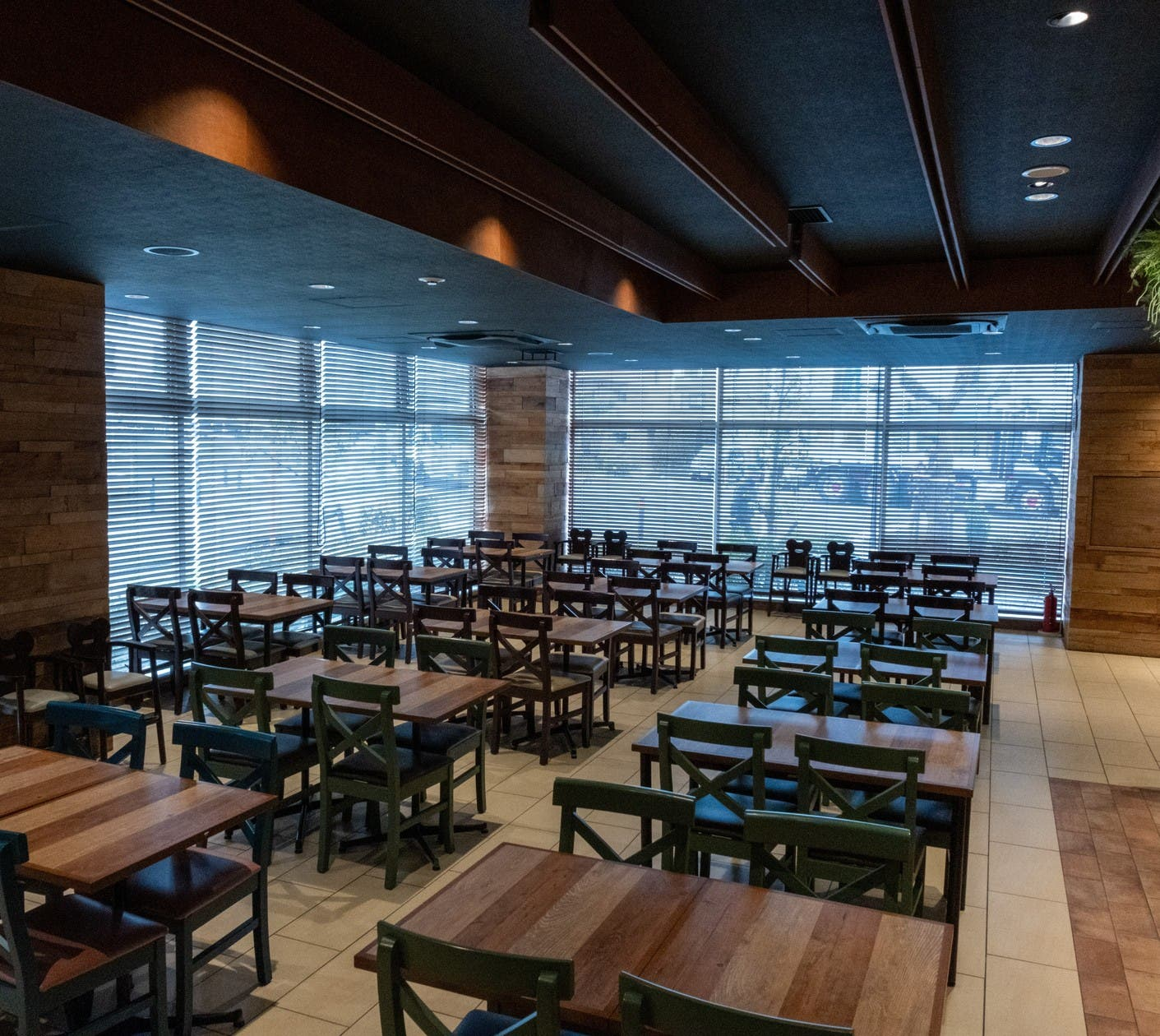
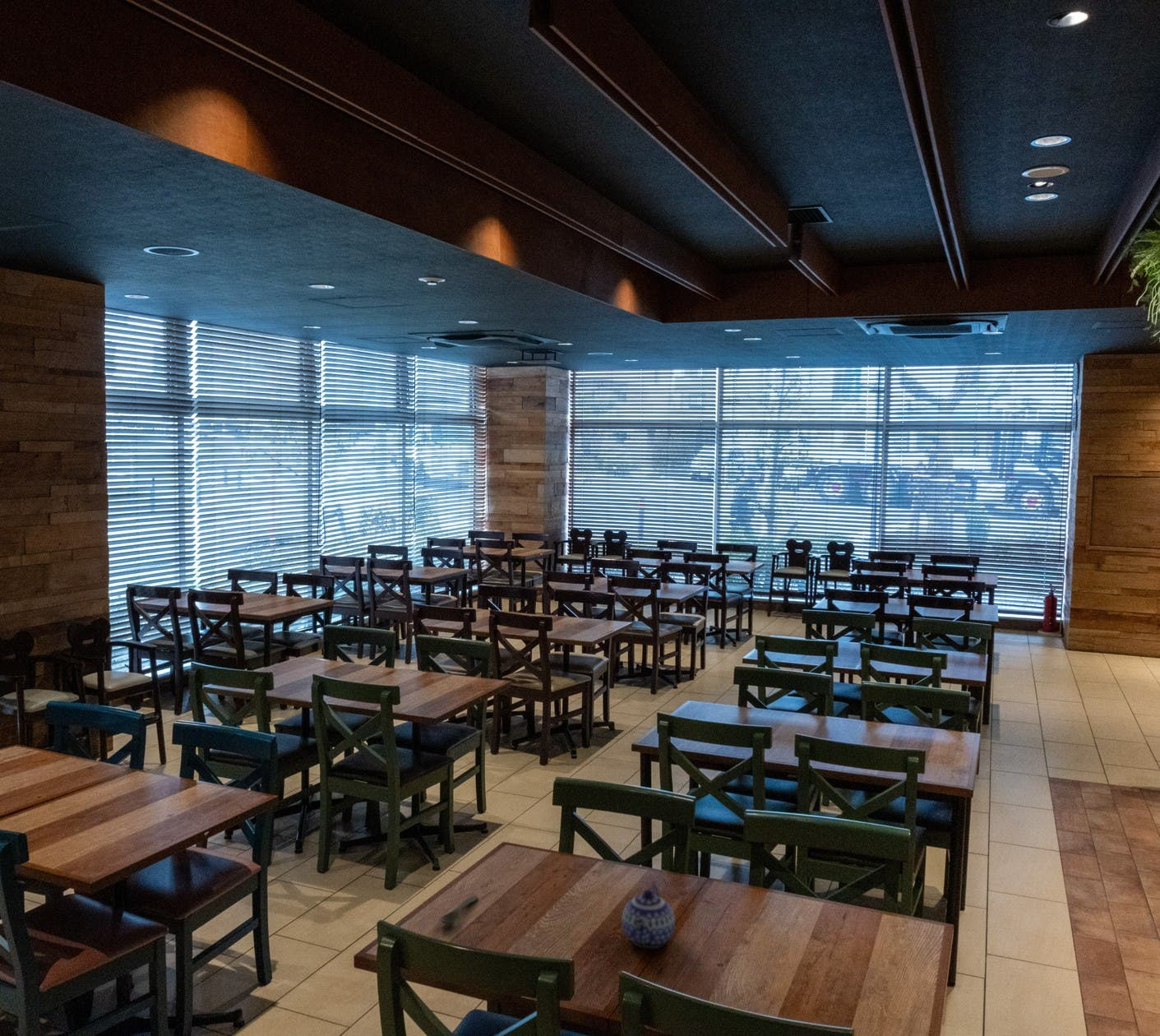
+ spoon [439,895,479,925]
+ teapot [621,883,676,949]
